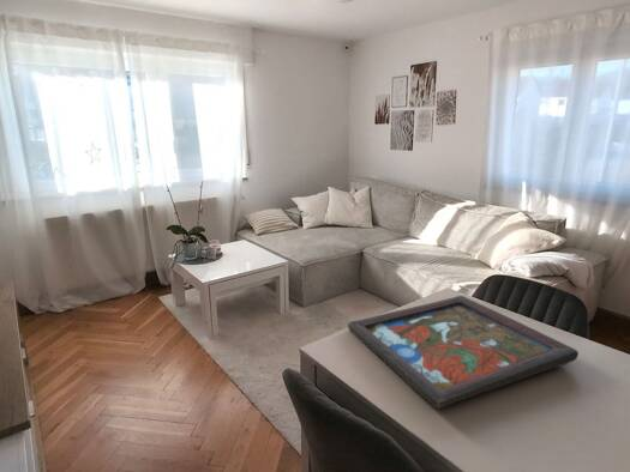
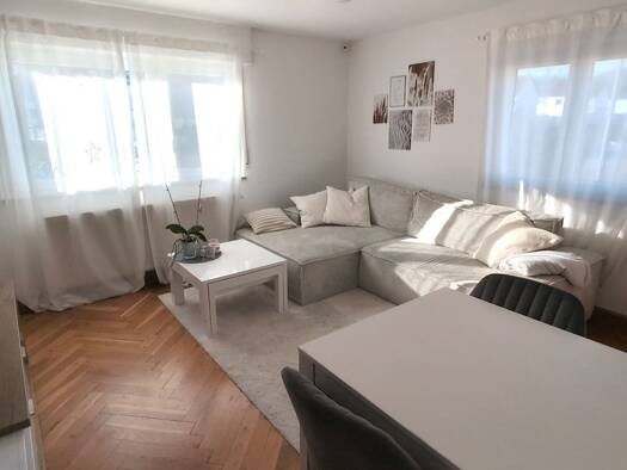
- framed painting [347,295,580,410]
